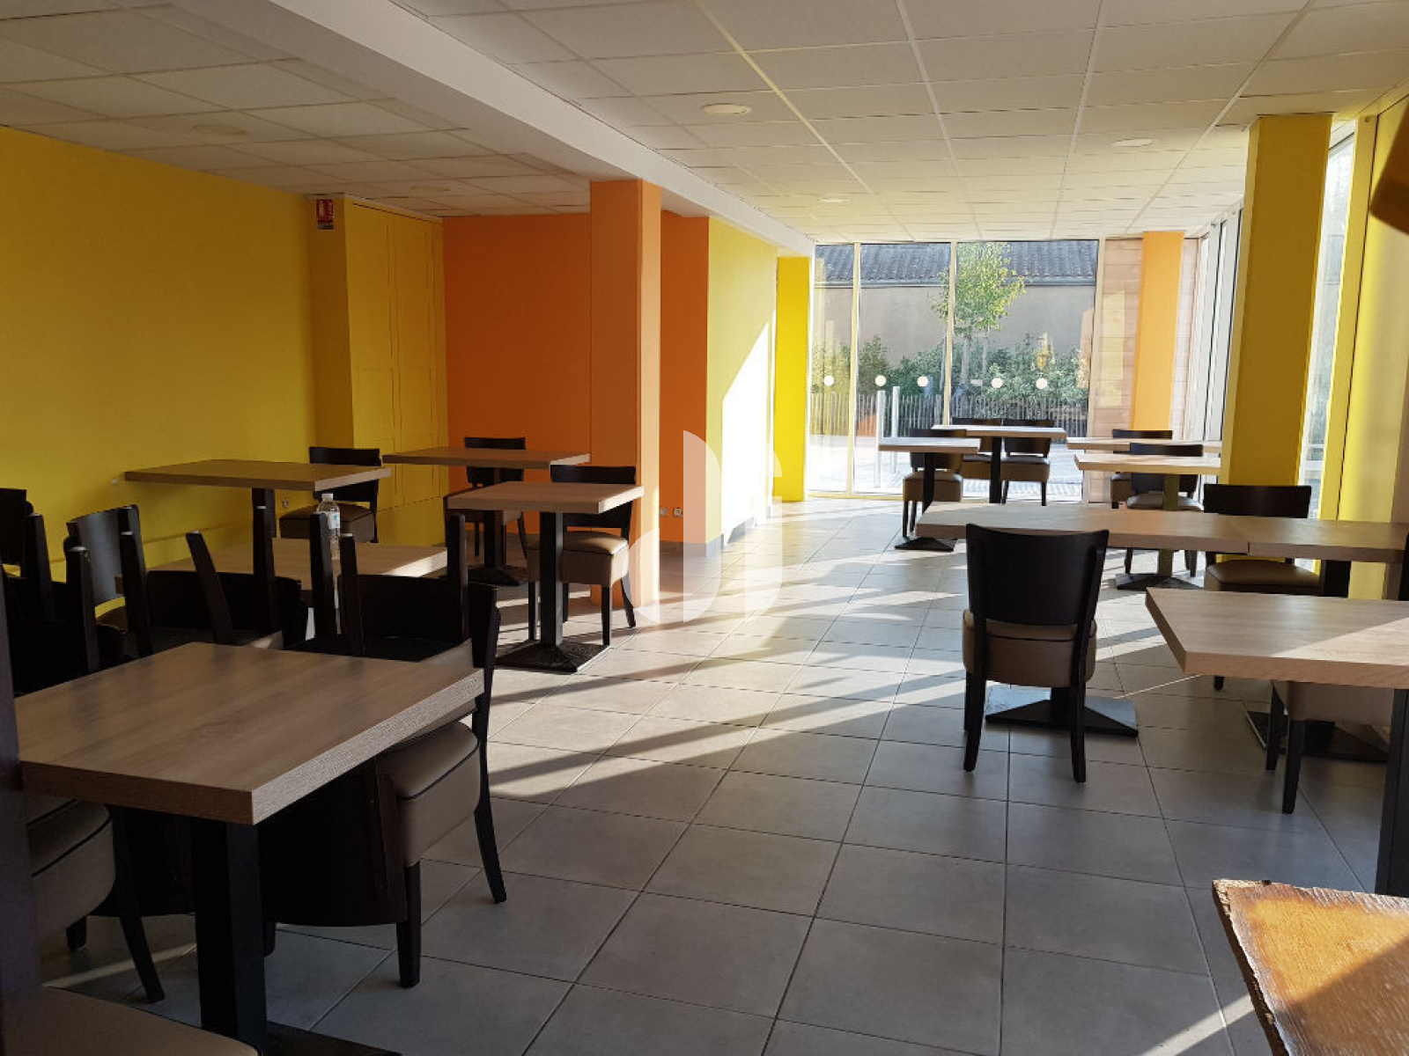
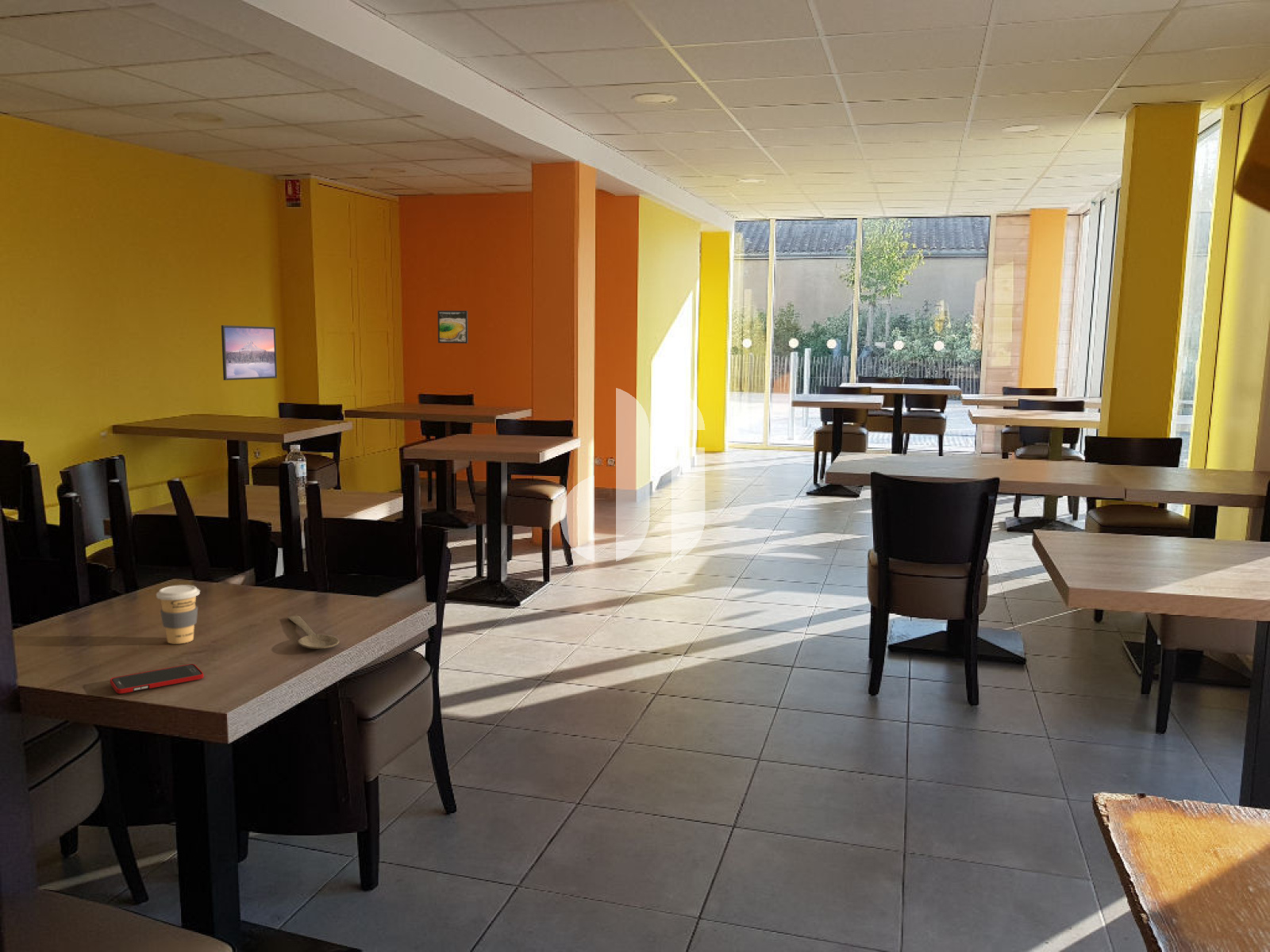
+ wooden spoon [287,615,340,650]
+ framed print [221,324,278,381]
+ cell phone [110,663,205,694]
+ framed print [437,310,469,344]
+ coffee cup [156,584,201,645]
